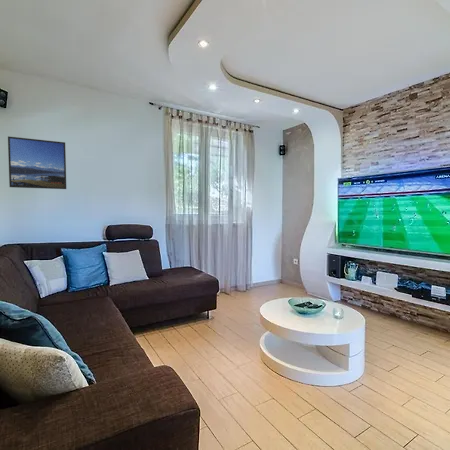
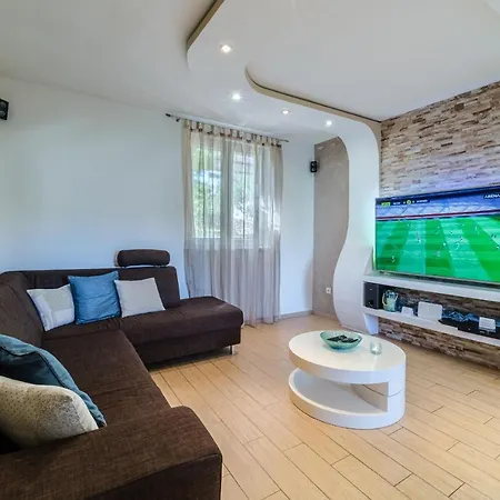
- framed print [7,135,67,190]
